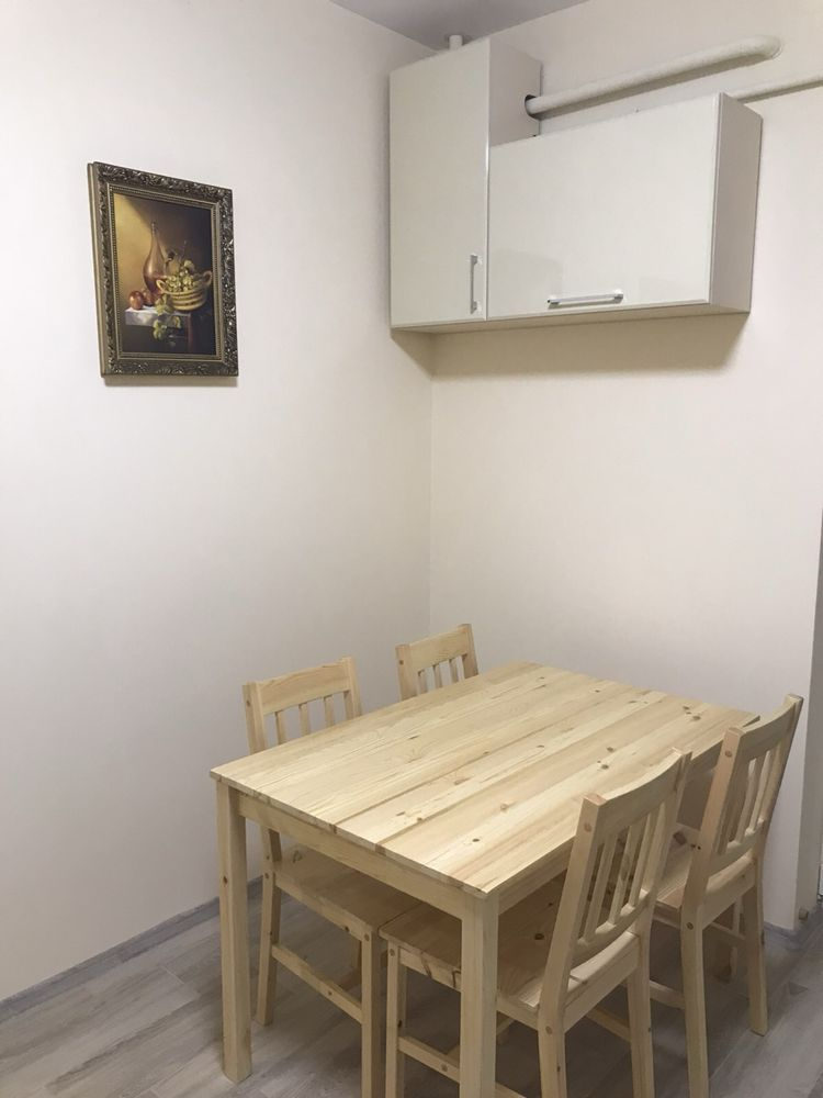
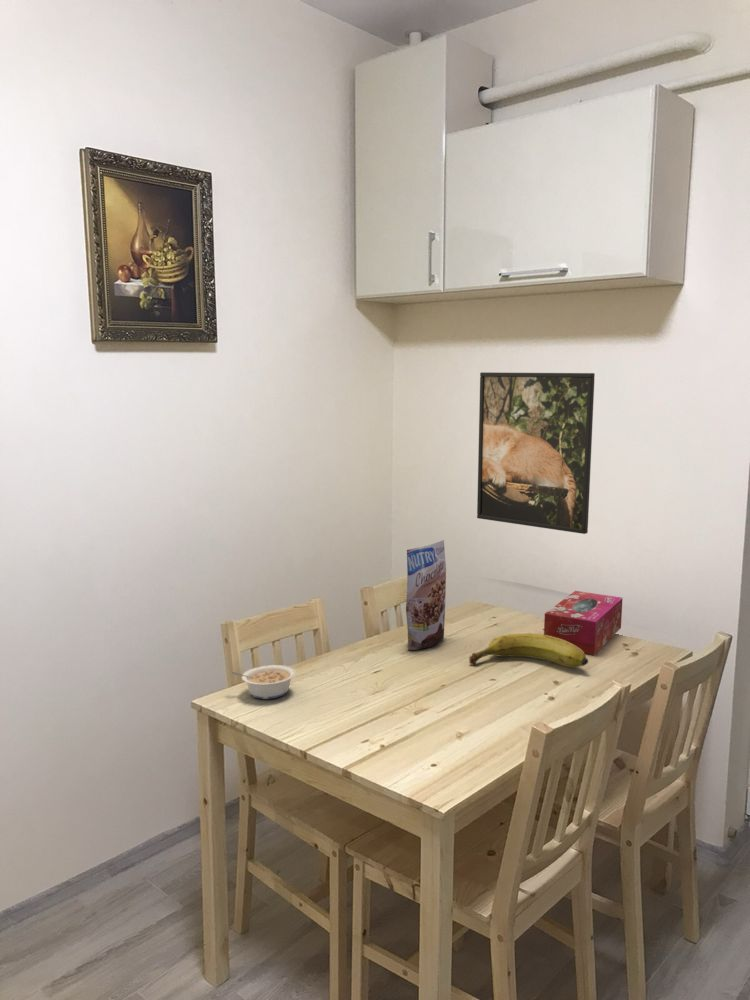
+ granola pouch [405,539,447,651]
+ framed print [476,371,596,535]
+ legume [230,664,297,700]
+ tissue box [543,590,623,656]
+ banana [468,632,589,669]
